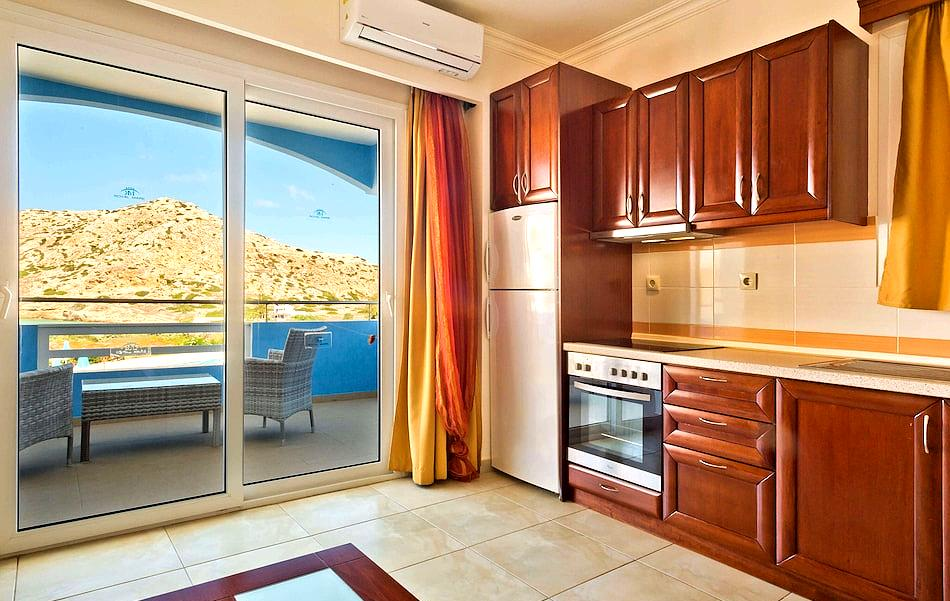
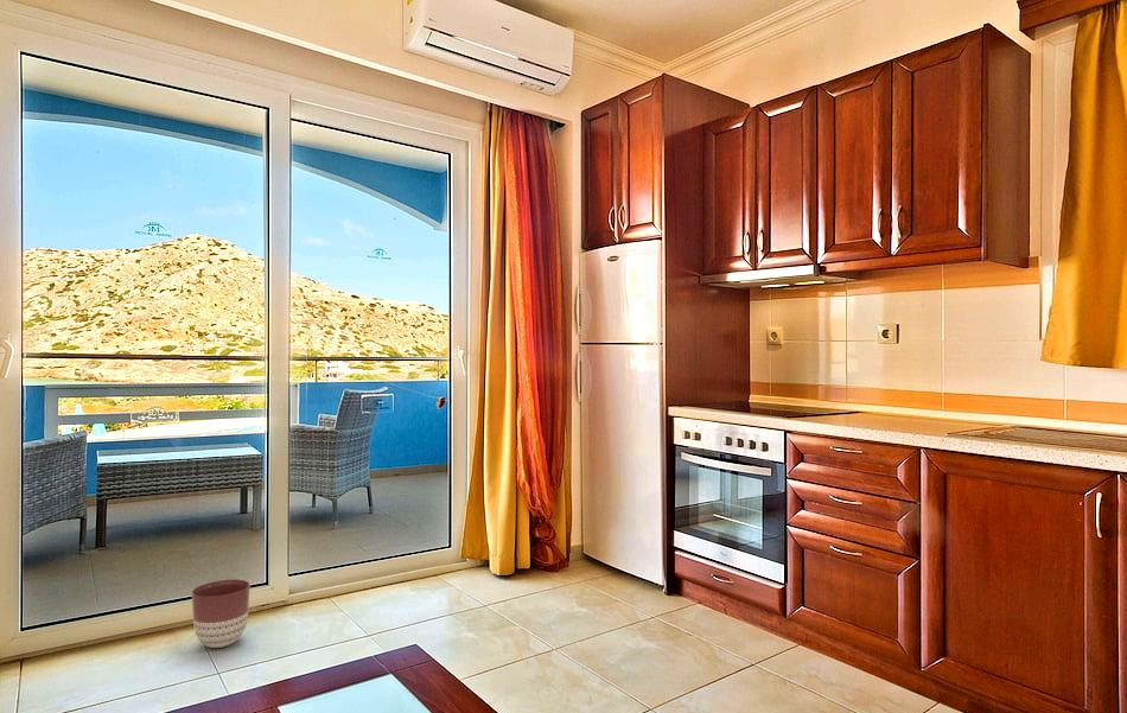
+ planter [191,578,251,649]
